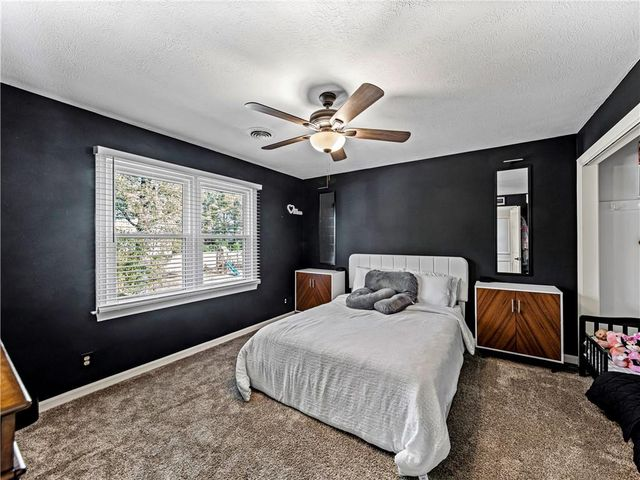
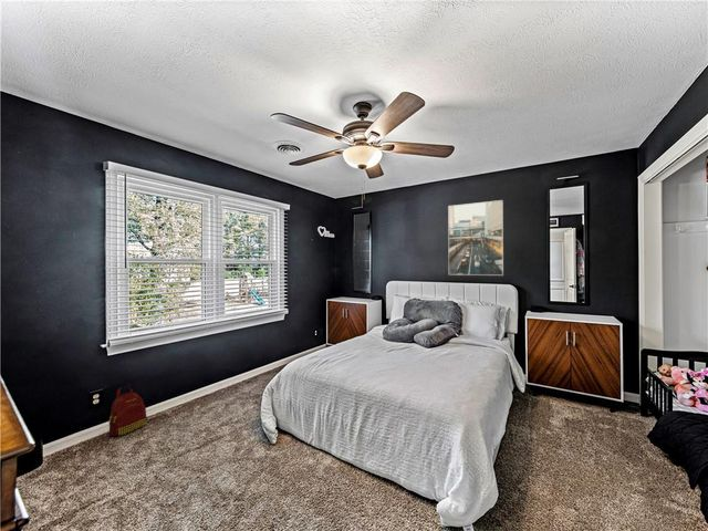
+ backpack [107,385,148,438]
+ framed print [447,199,504,277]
